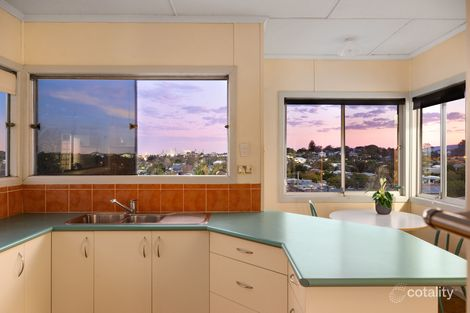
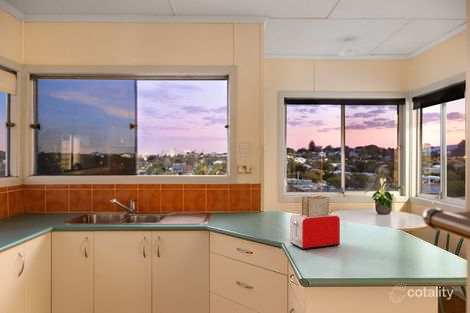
+ toaster [289,195,341,251]
